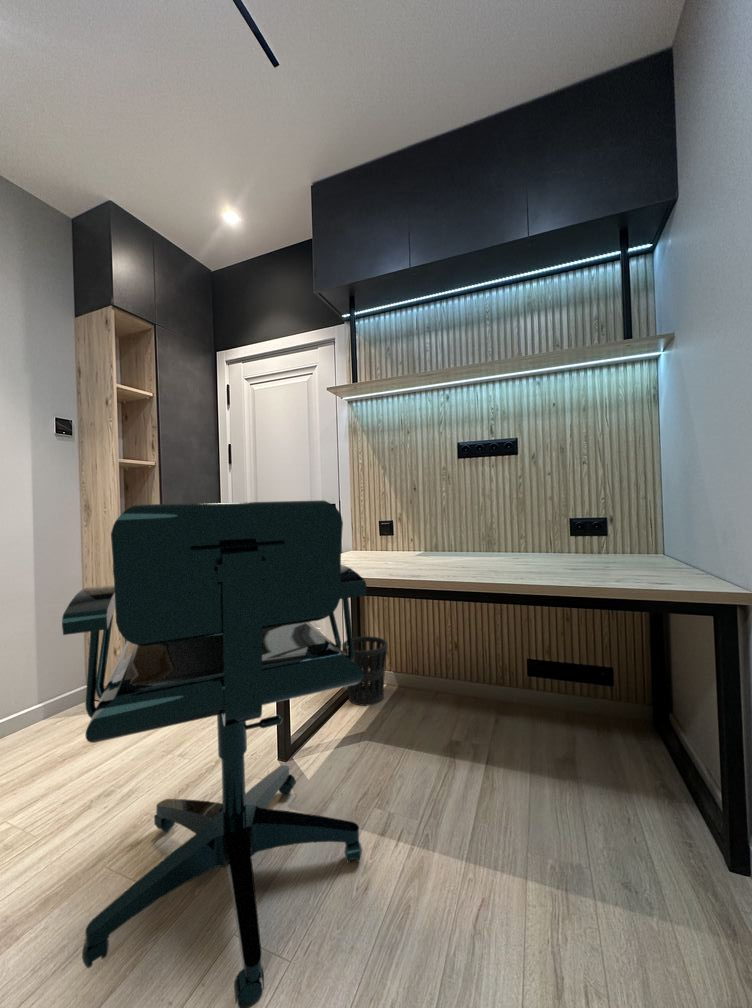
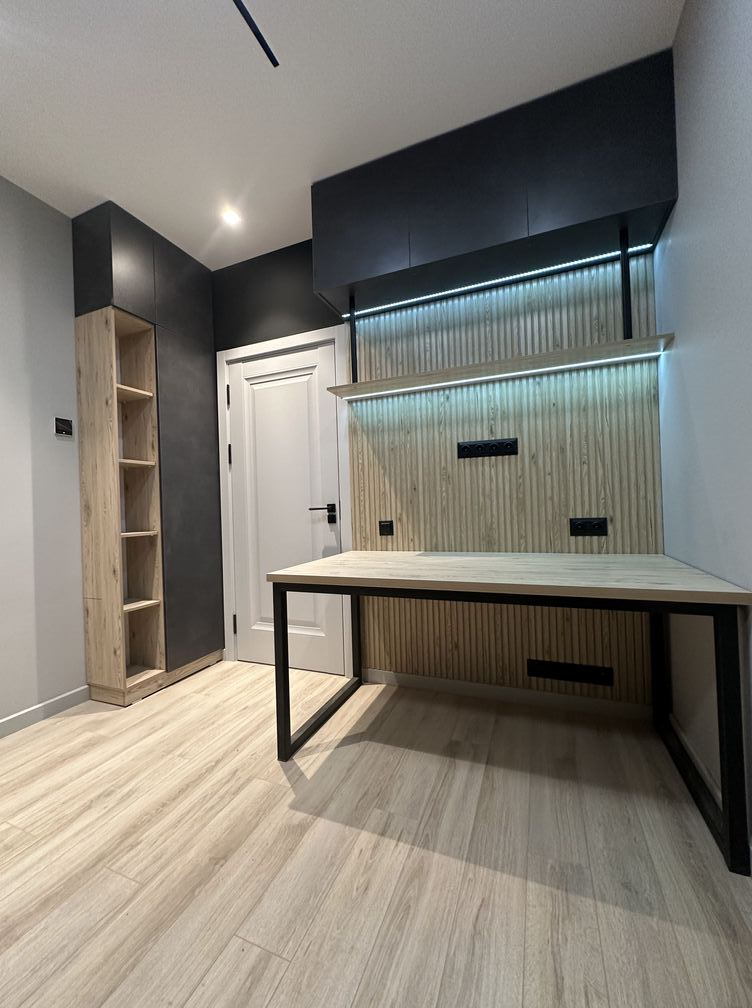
- office chair [61,499,368,1008]
- wastebasket [341,635,388,707]
